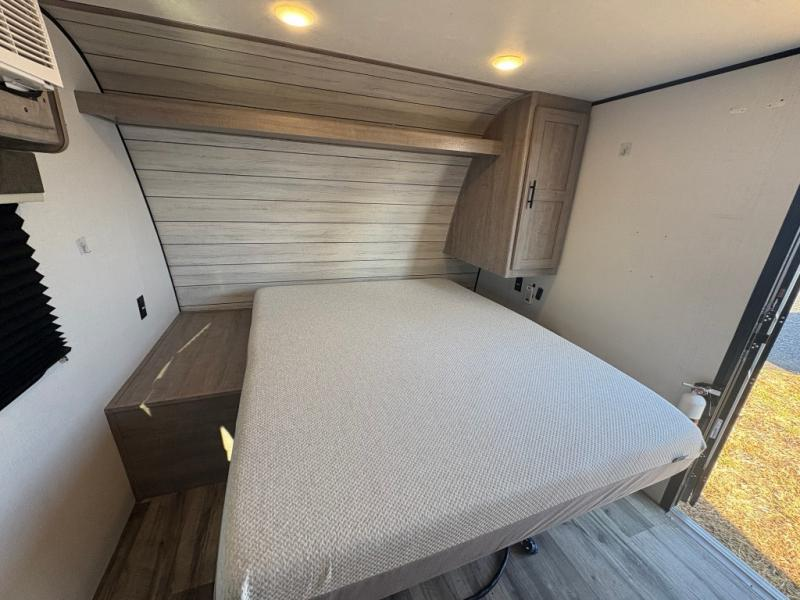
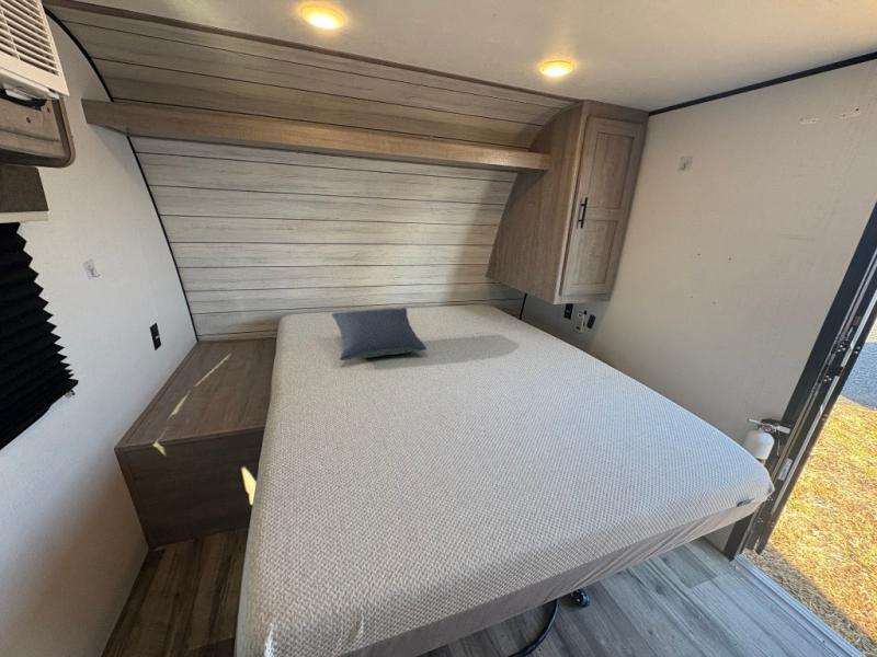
+ pillow [331,307,428,361]
